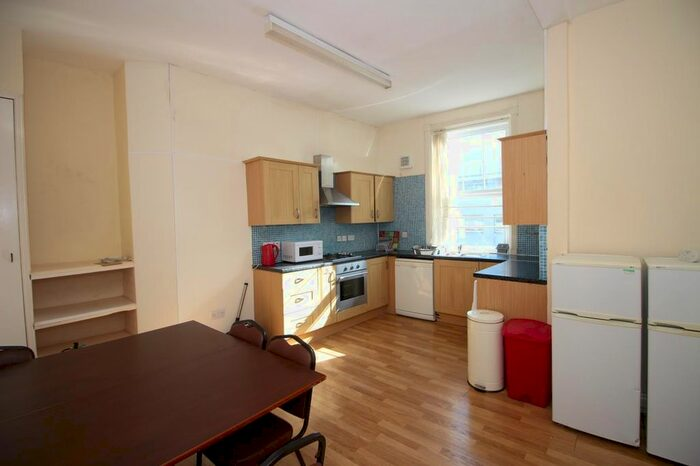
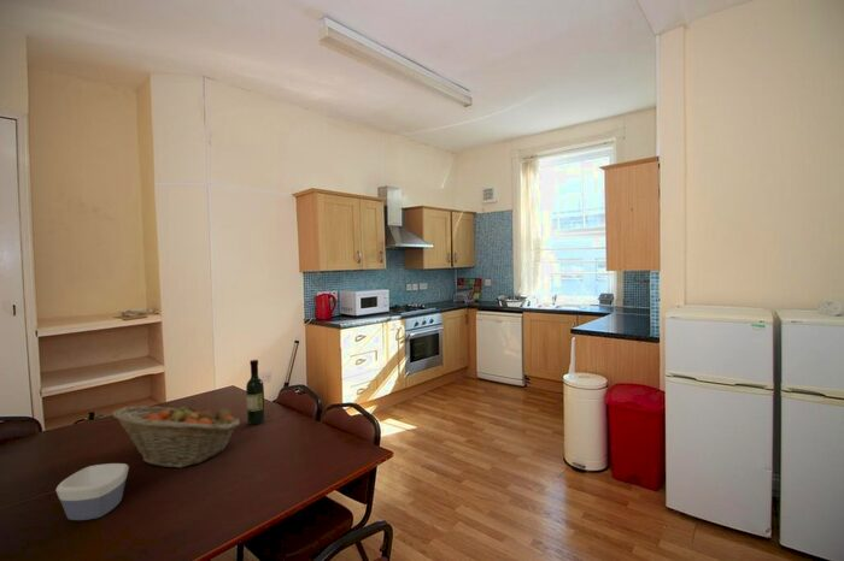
+ bowl [54,462,130,521]
+ wine bottle [245,359,266,425]
+ fruit basket [111,401,241,468]
